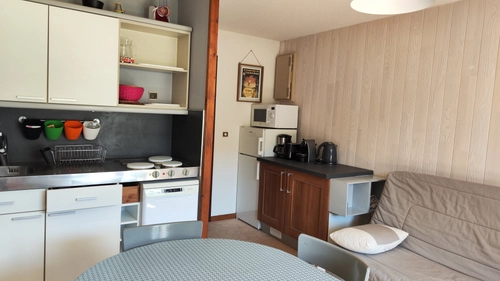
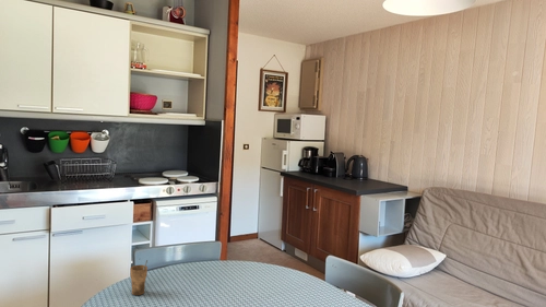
+ cup [129,259,149,296]
